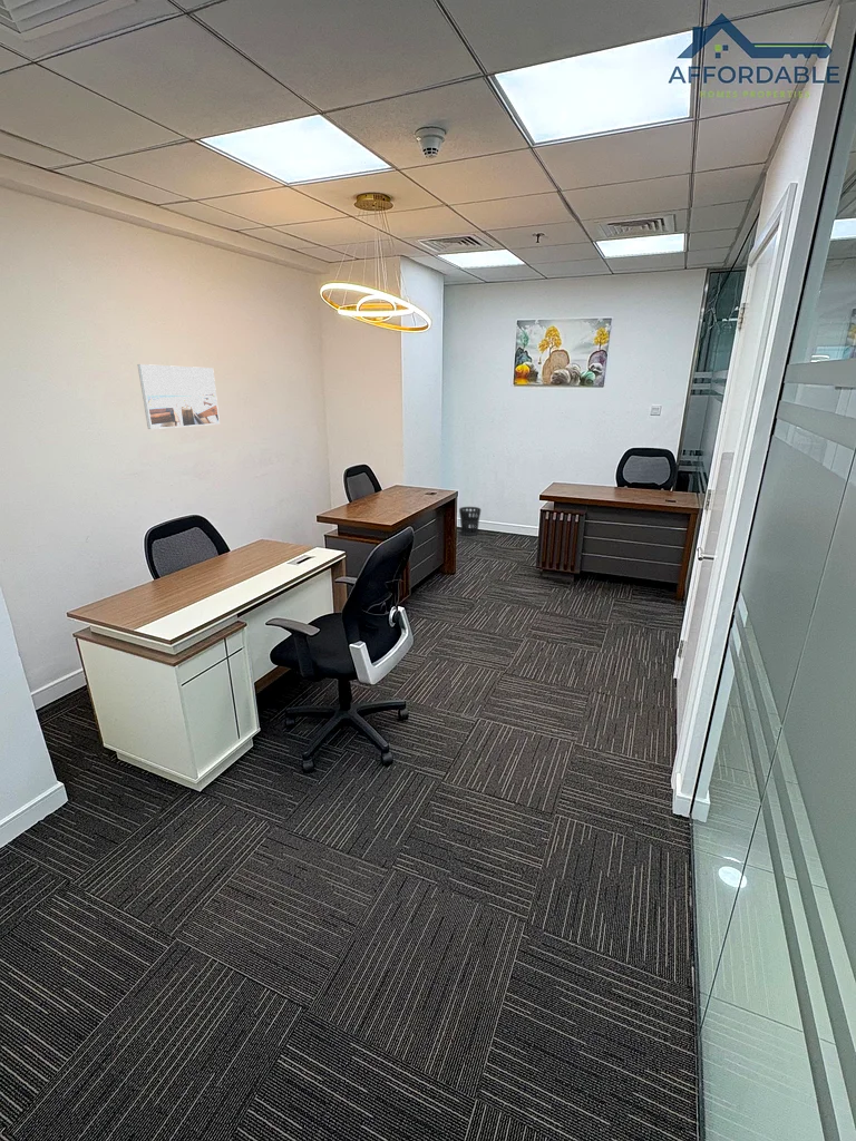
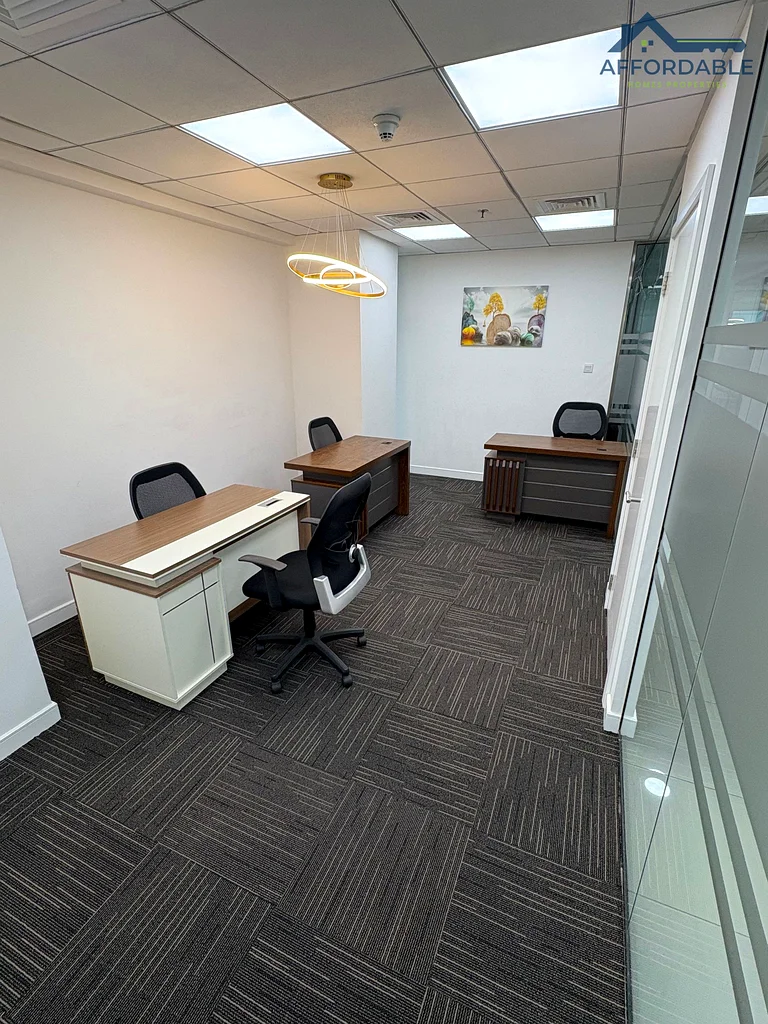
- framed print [136,363,221,430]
- wastebasket [458,506,481,537]
